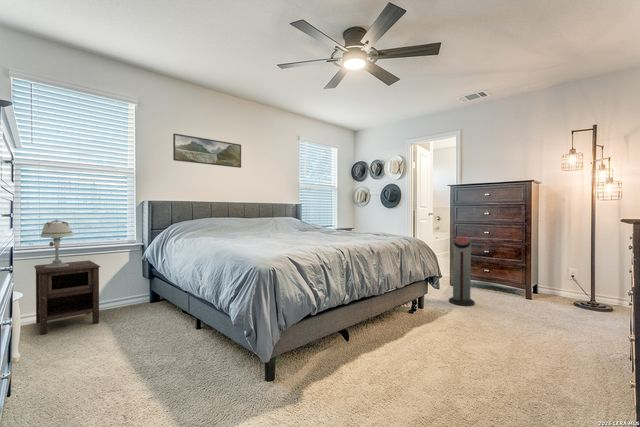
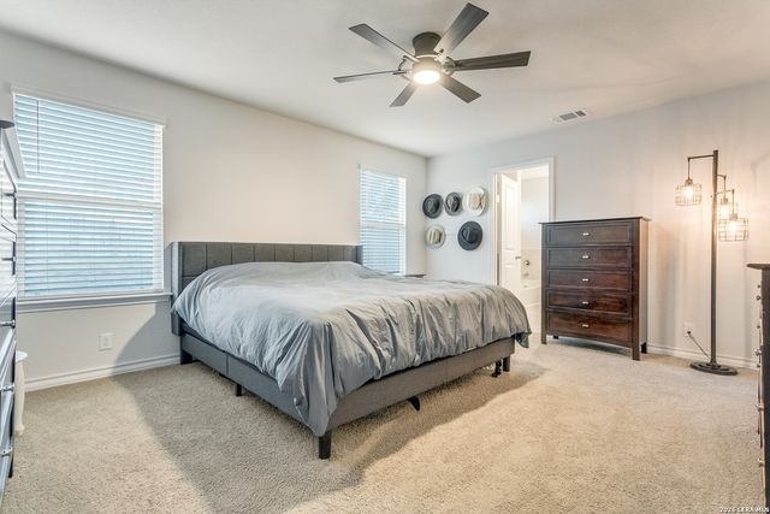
- table lamp [39,218,74,268]
- air purifier [448,236,476,307]
- nightstand [33,259,101,336]
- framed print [172,132,242,169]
